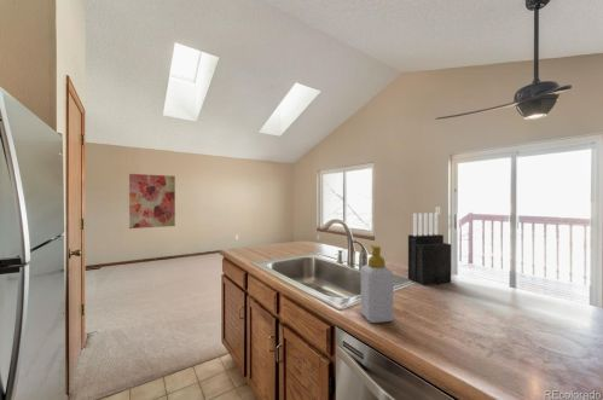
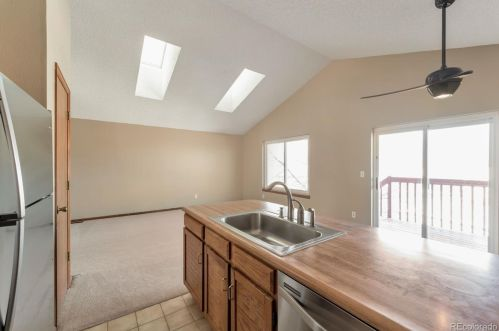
- soap bottle [360,244,394,324]
- knife block [407,211,452,286]
- wall art [128,173,176,230]
